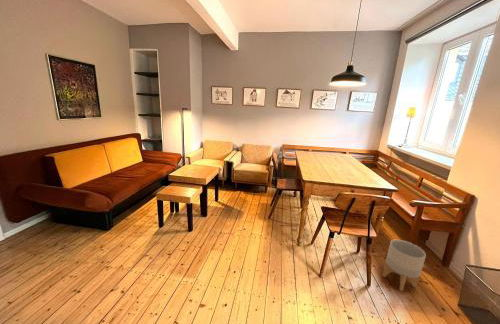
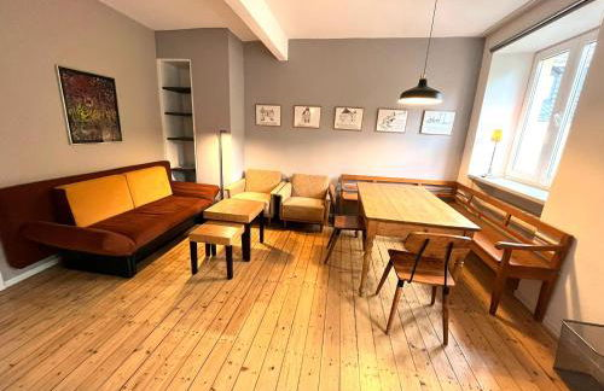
- planter [382,239,427,293]
